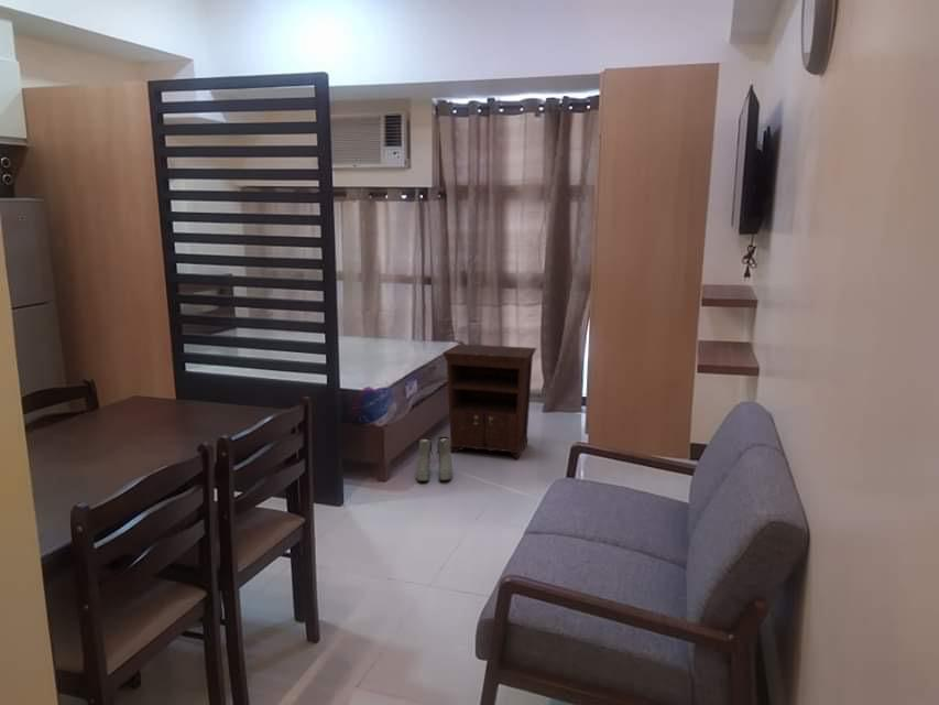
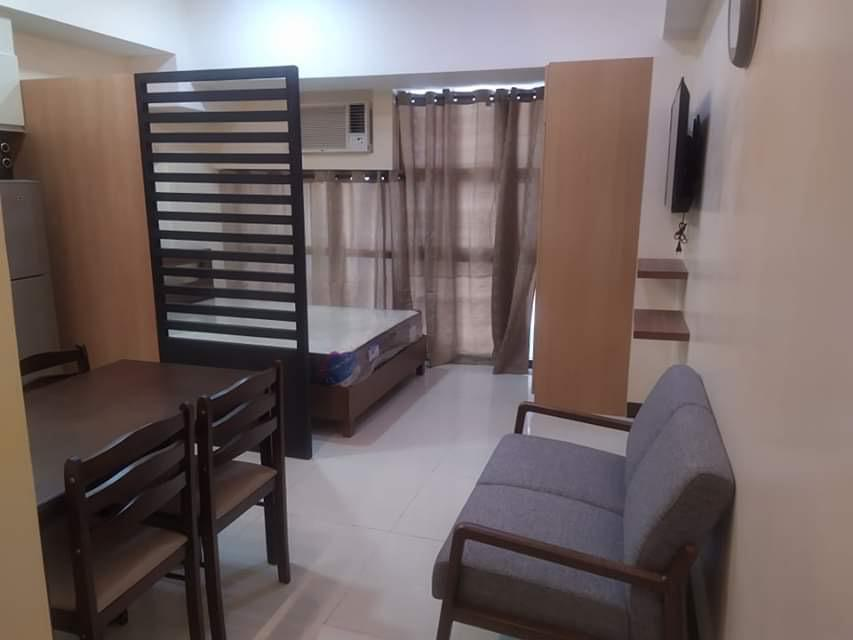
- nightstand [441,343,537,460]
- boots [415,435,454,482]
